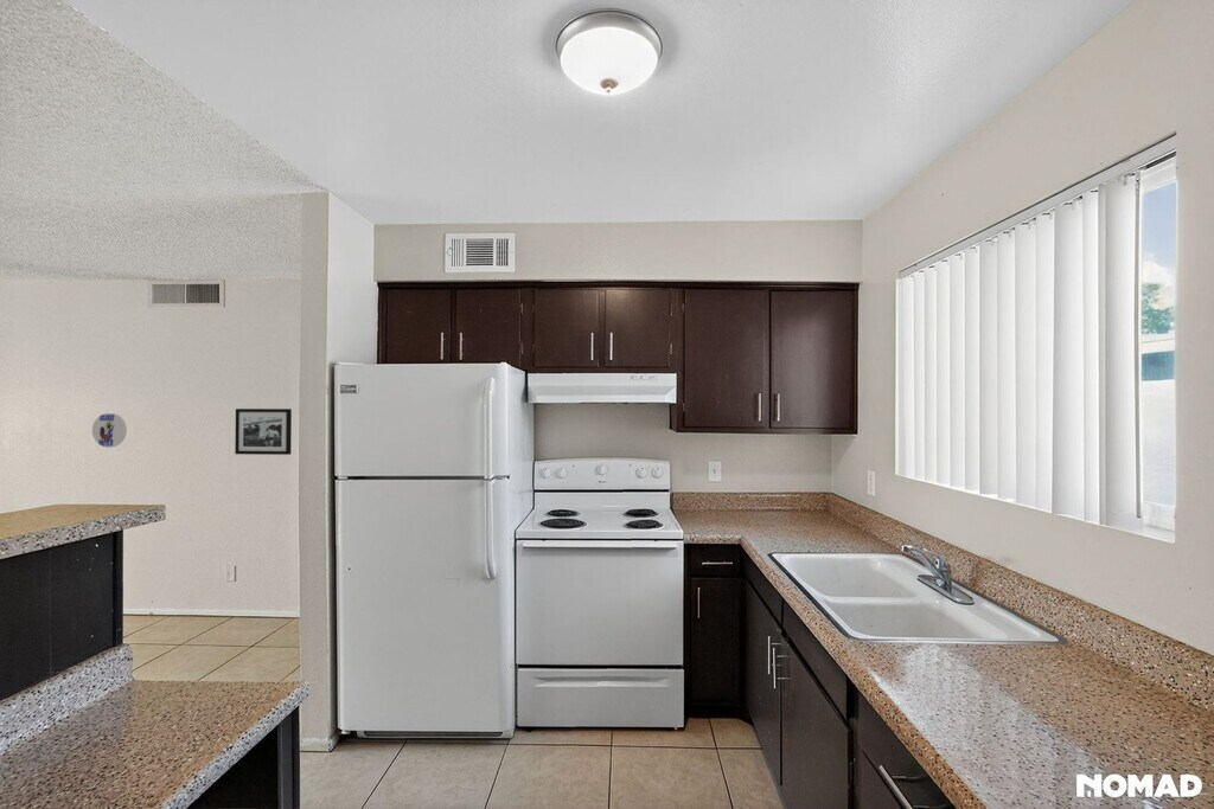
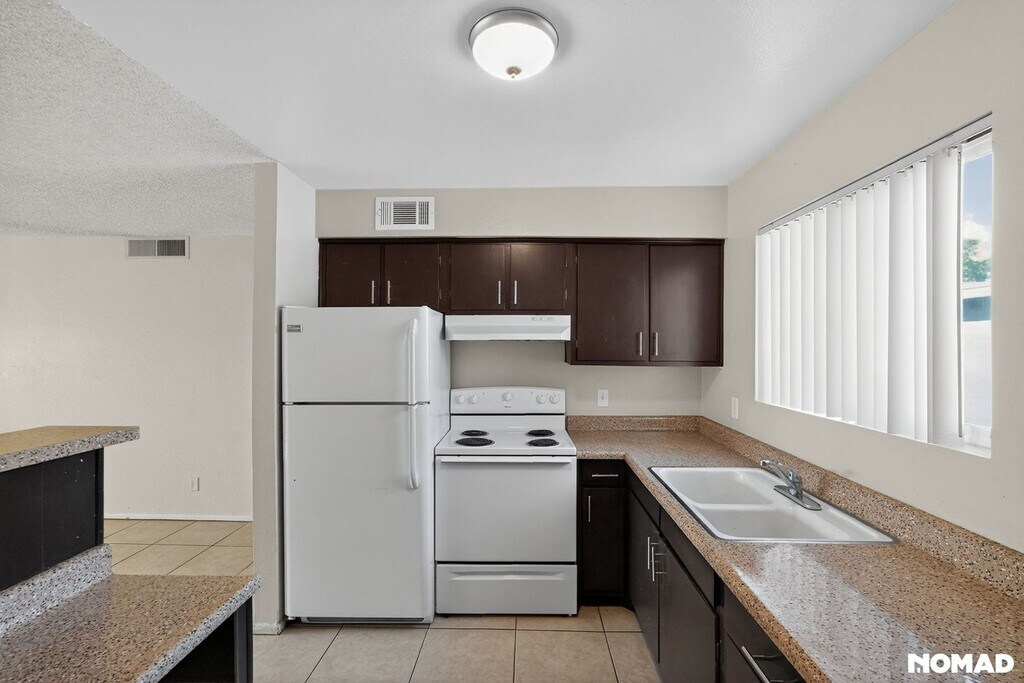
- picture frame [234,407,293,456]
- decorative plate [91,412,128,449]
